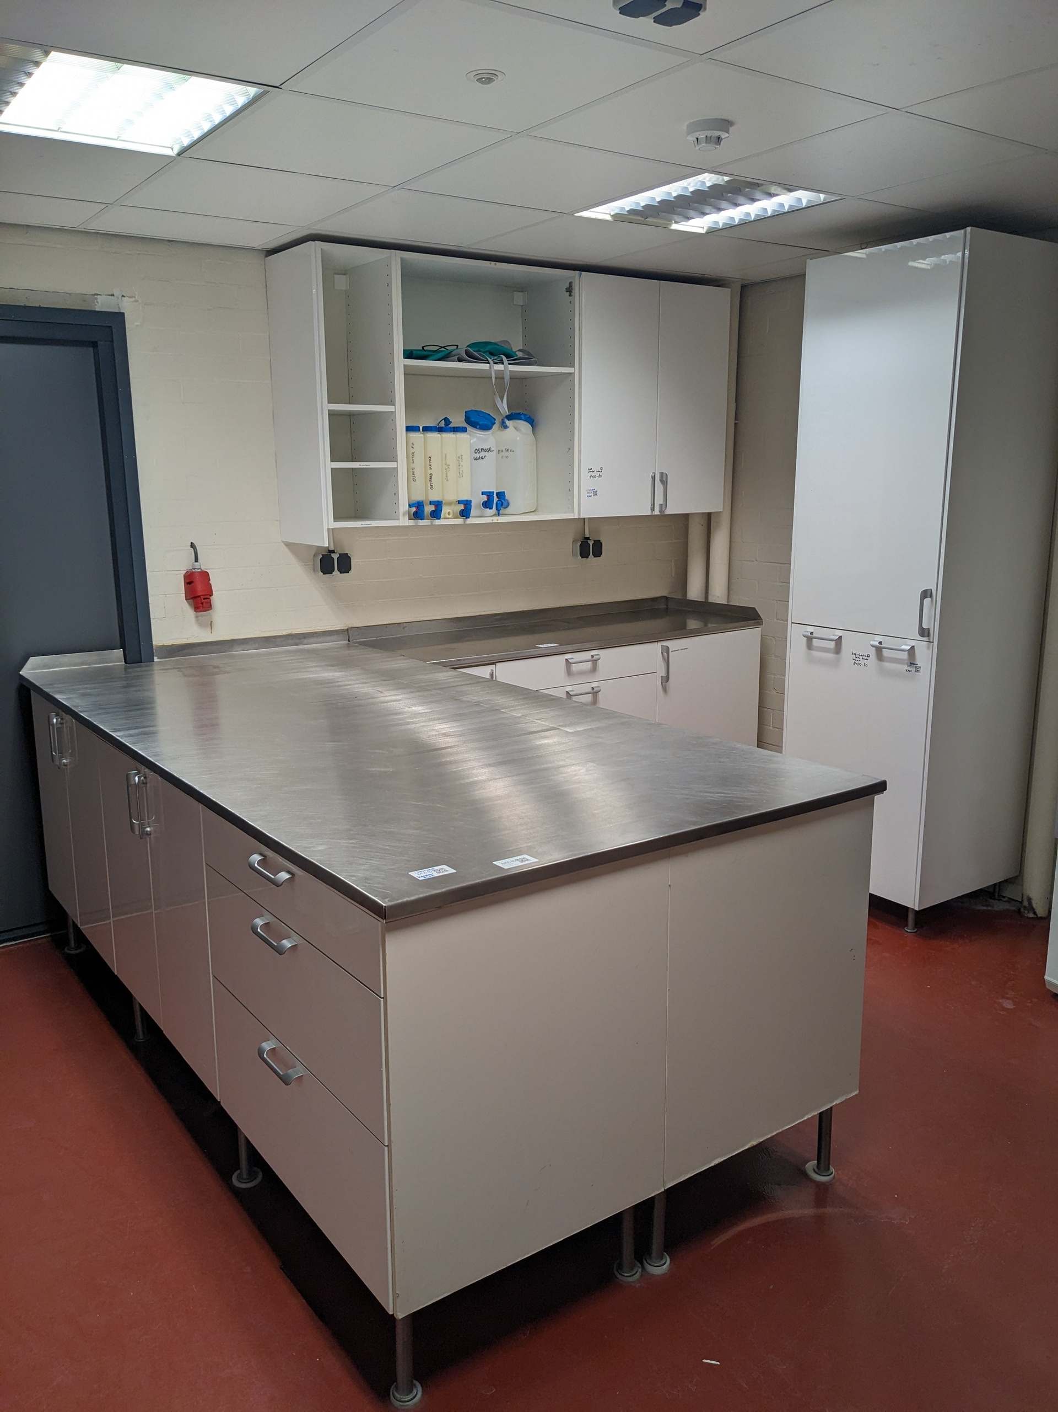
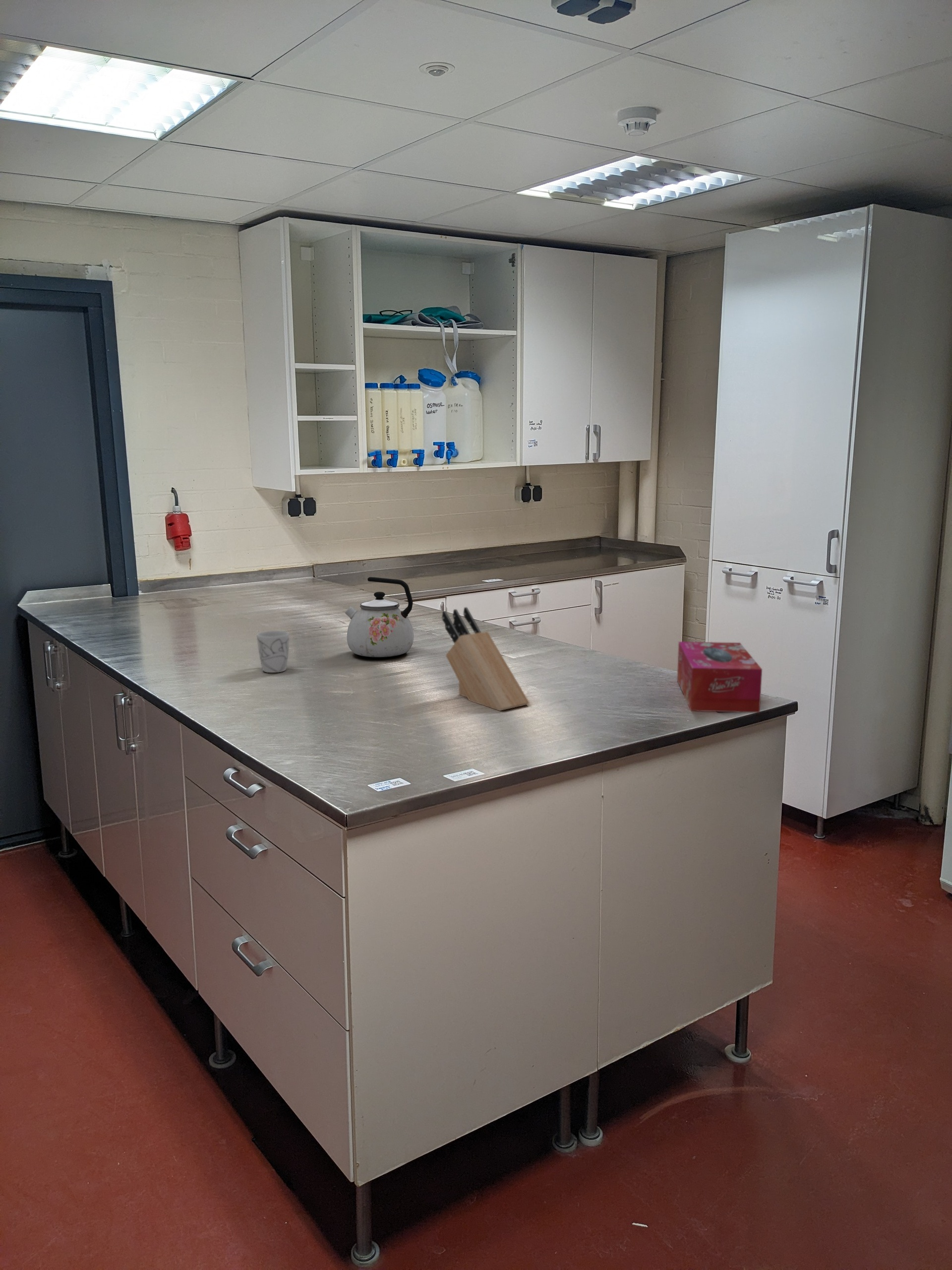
+ tissue box [677,641,763,713]
+ knife block [441,607,530,711]
+ kettle [345,576,414,658]
+ mug [256,630,290,673]
